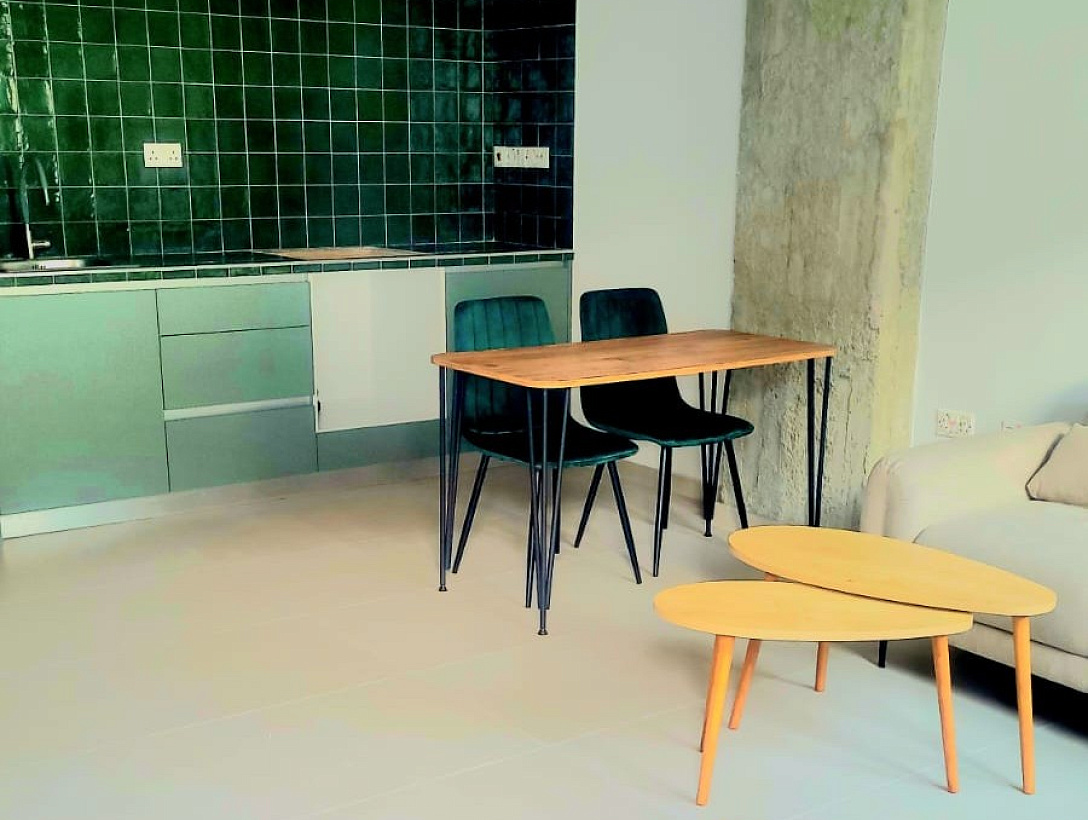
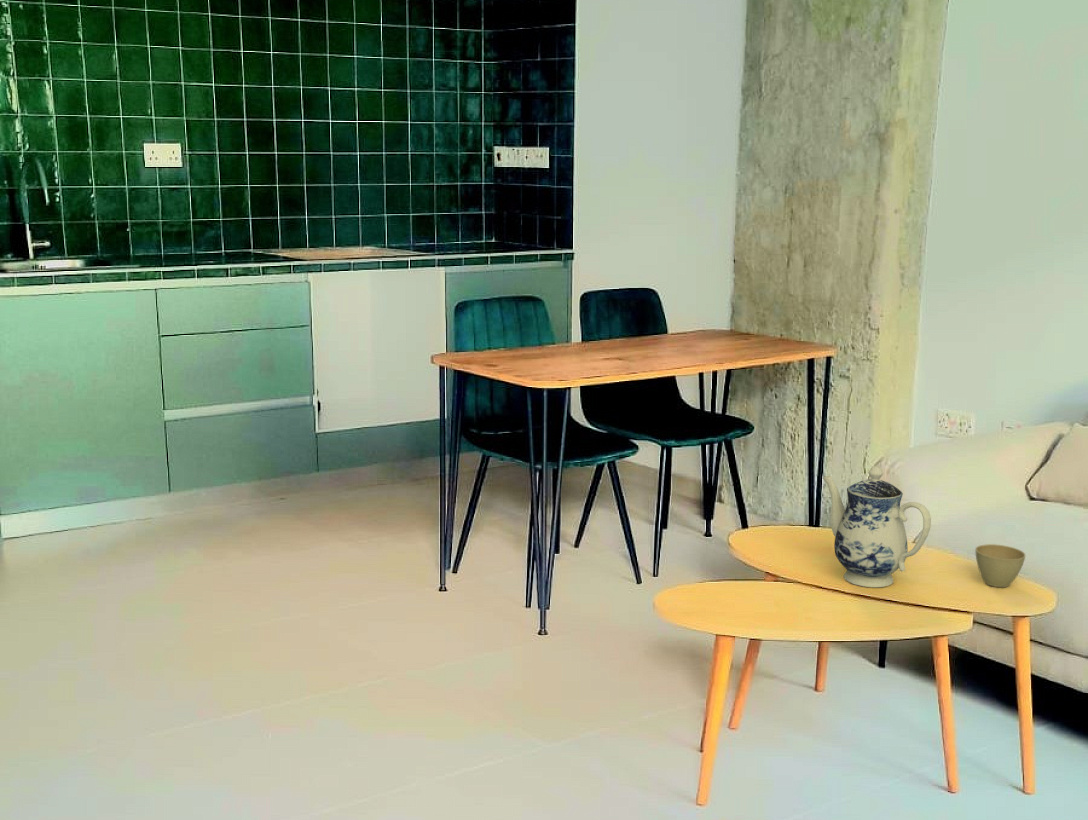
+ teapot [821,465,932,588]
+ flower pot [974,543,1027,588]
